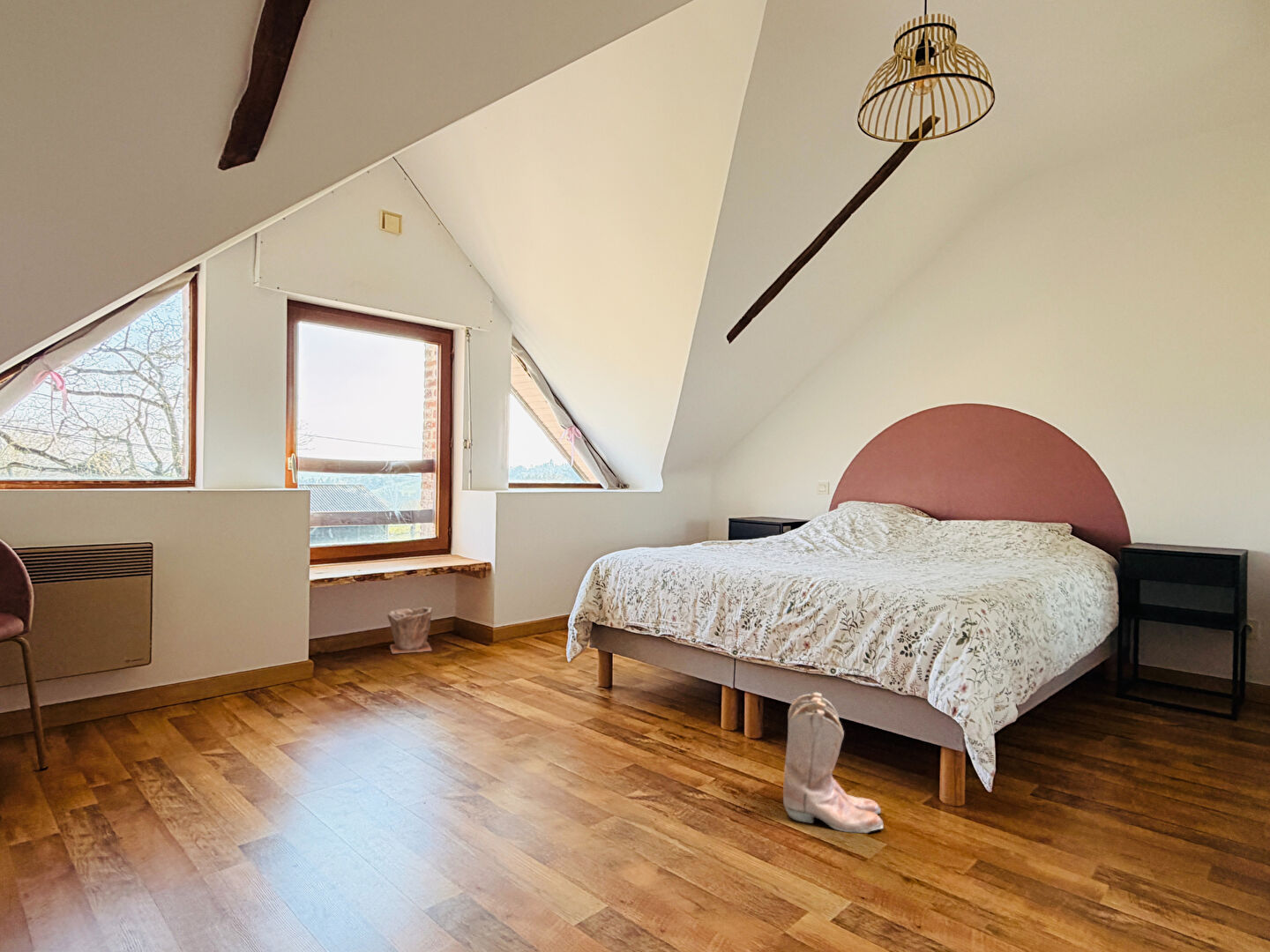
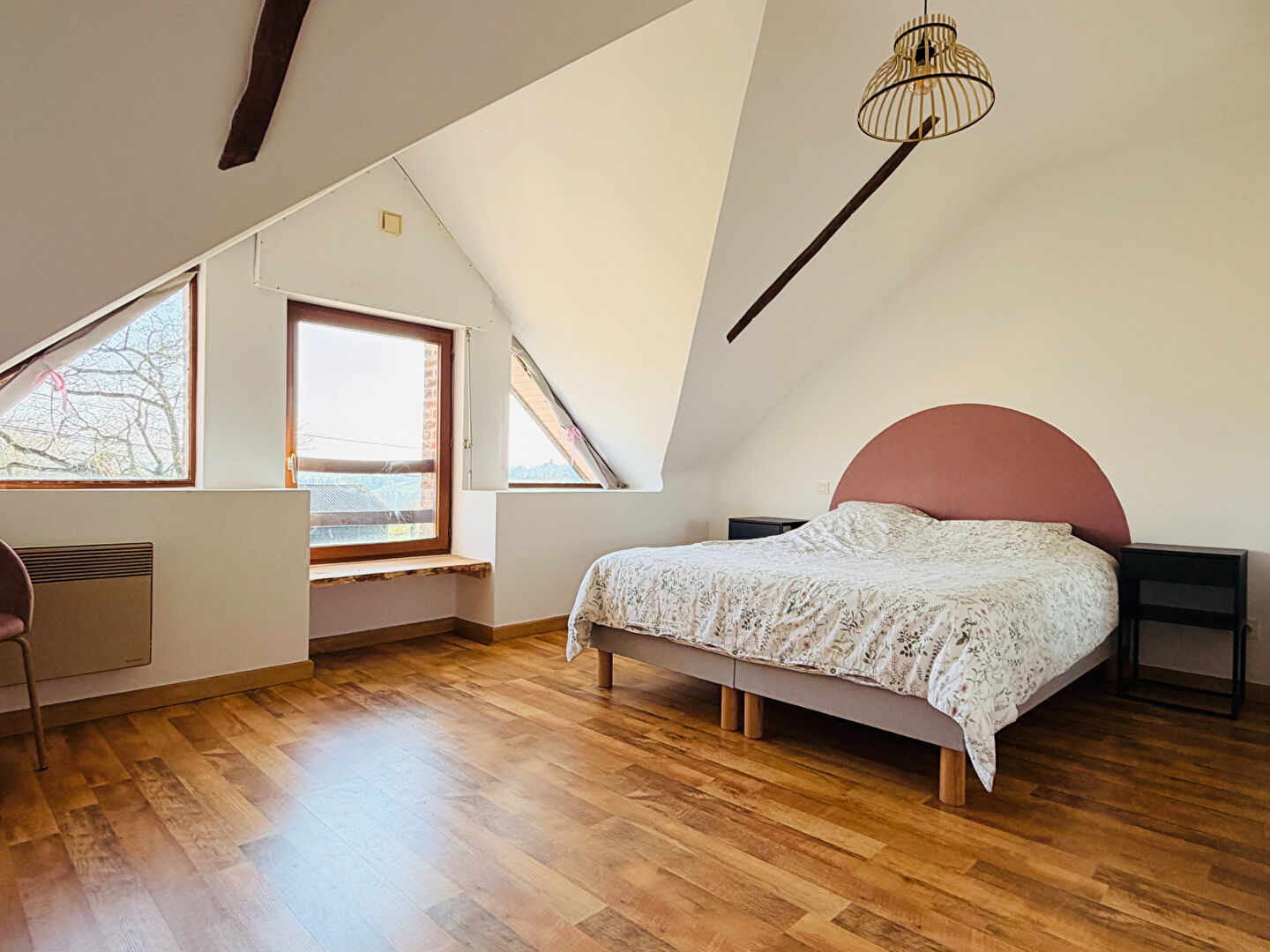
- boots [782,691,884,834]
- plant pot [386,606,433,655]
